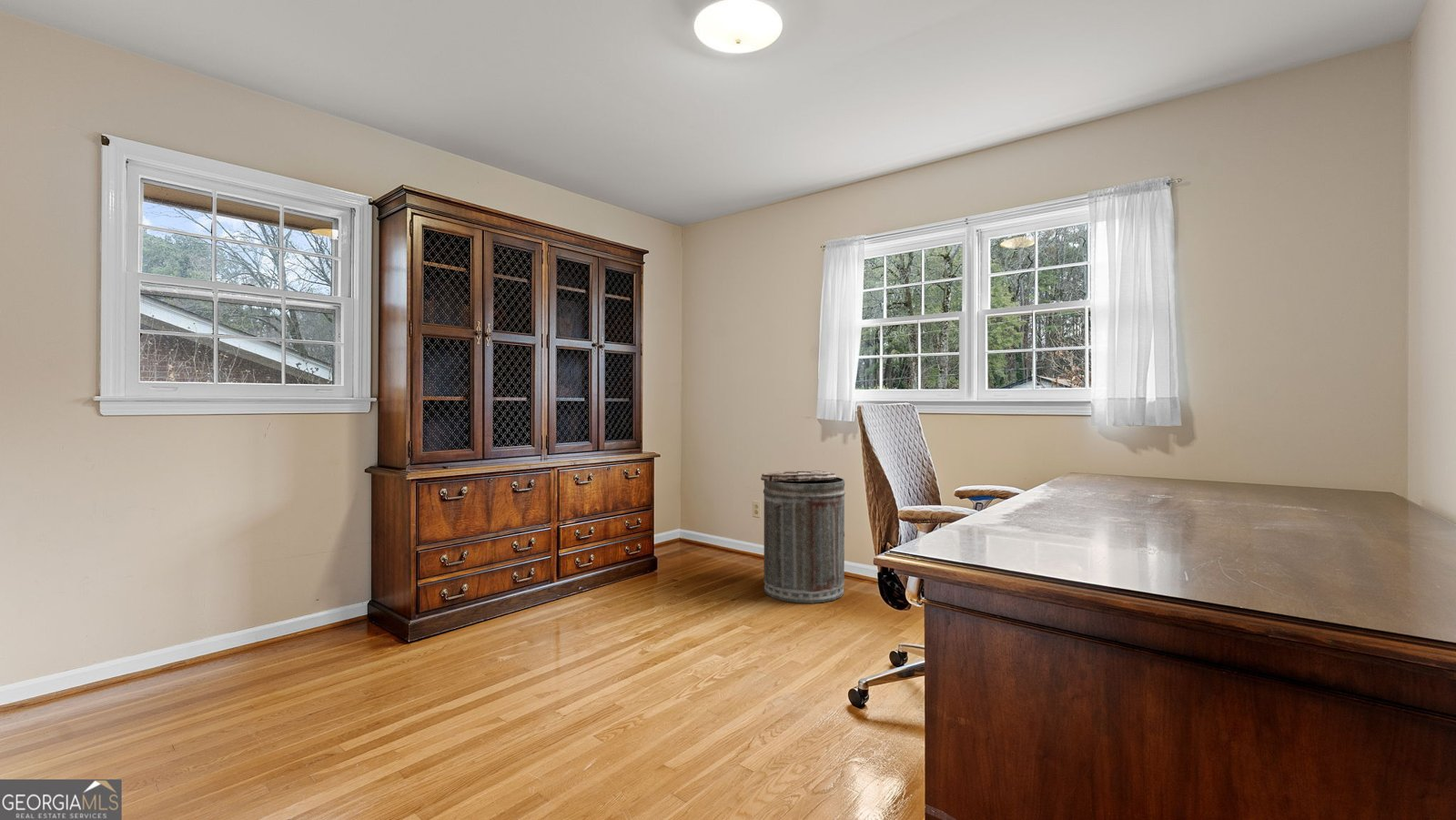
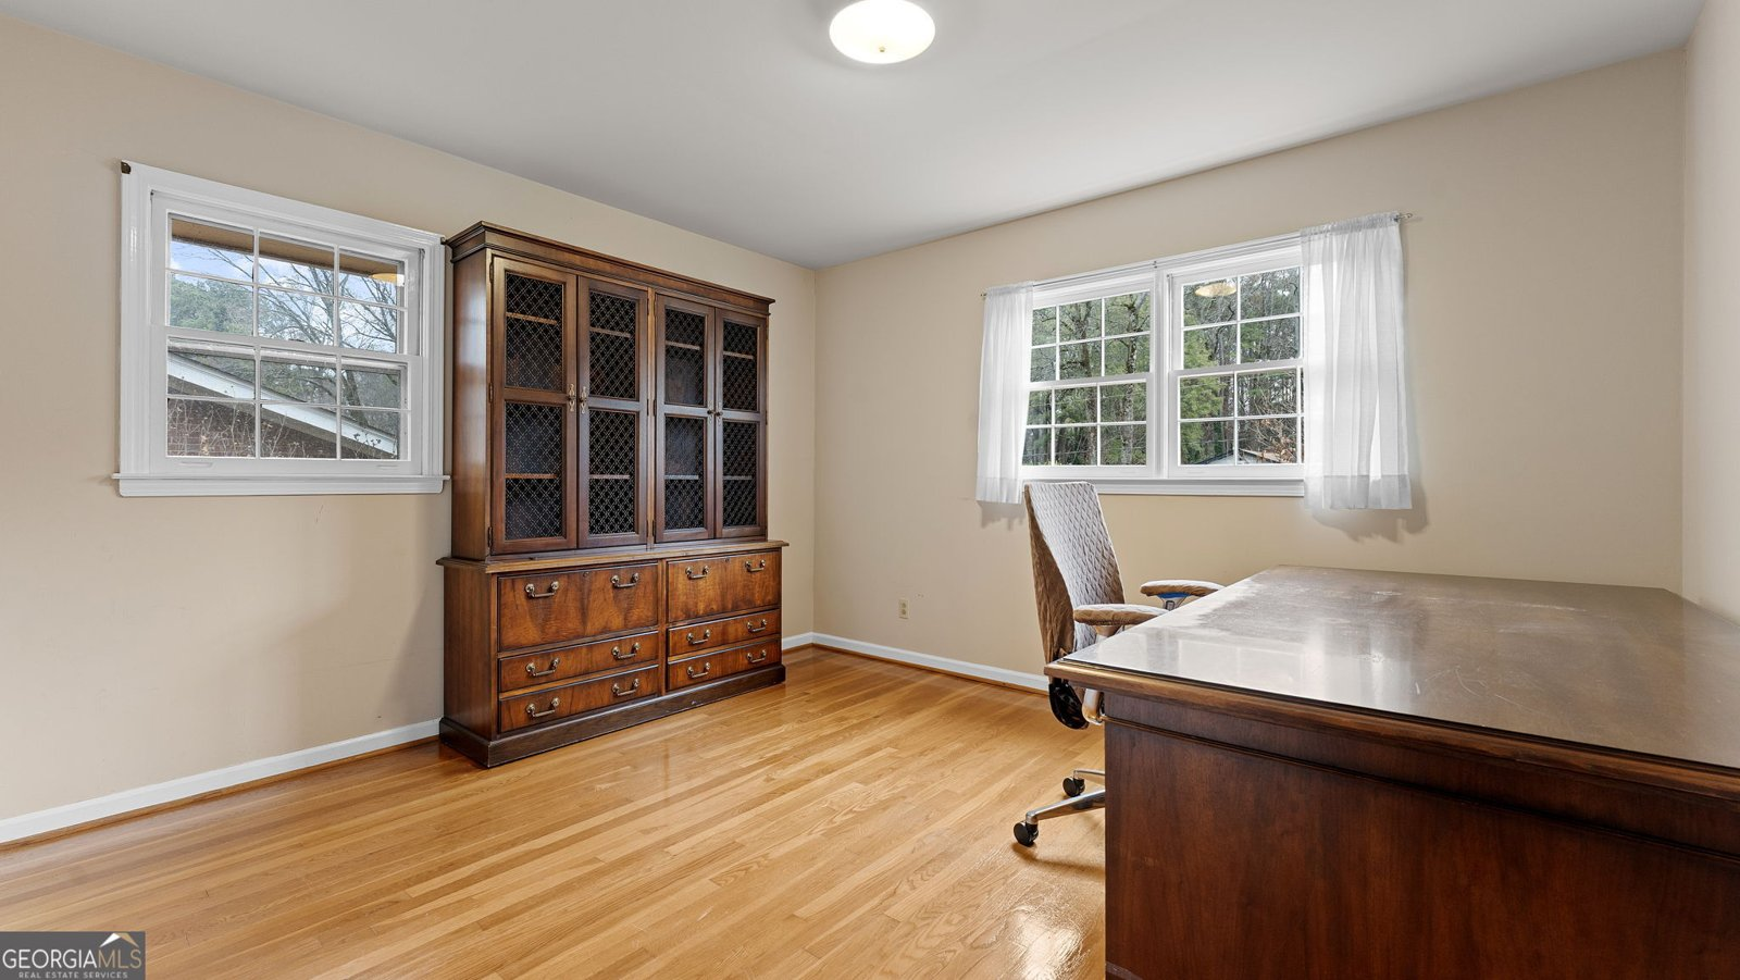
- trash can lid [760,470,846,604]
